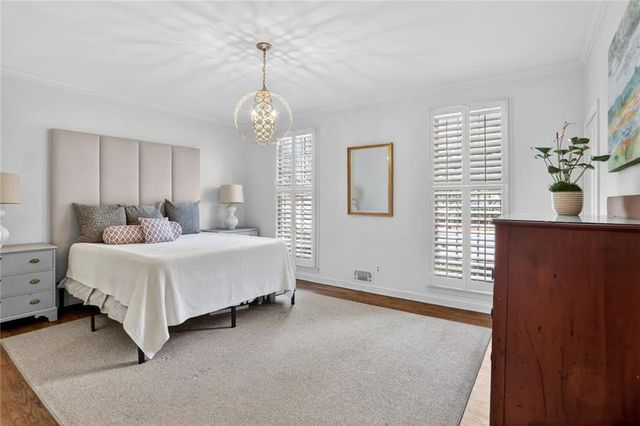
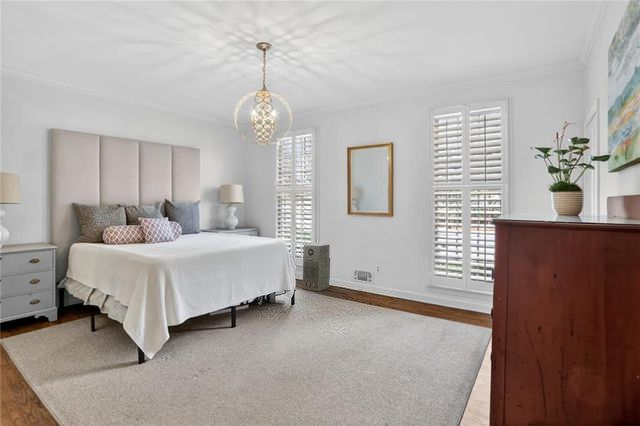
+ air purifier [301,242,331,292]
